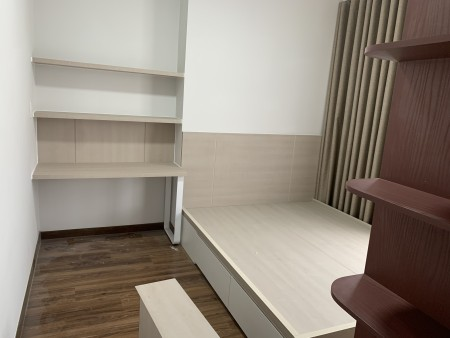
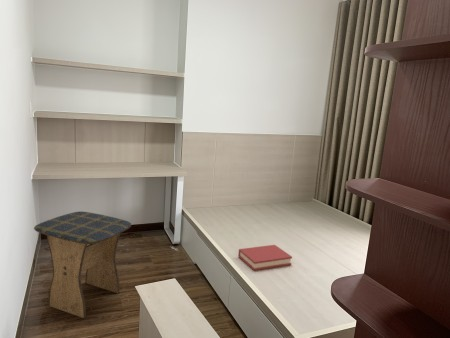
+ stool [33,210,132,319]
+ hardback book [237,244,293,272]
